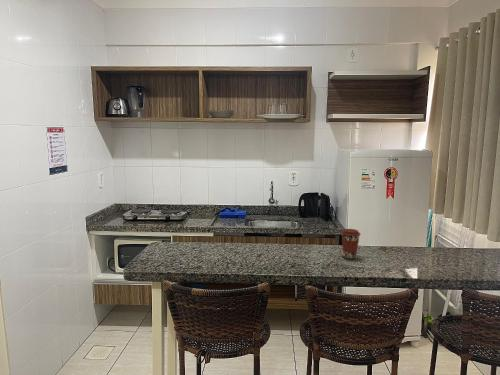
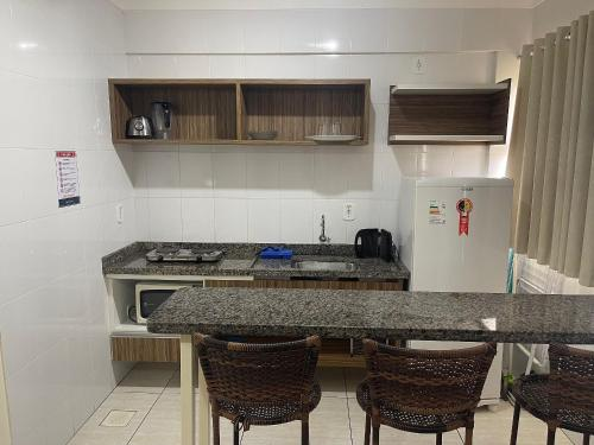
- coffee cup [340,228,362,260]
